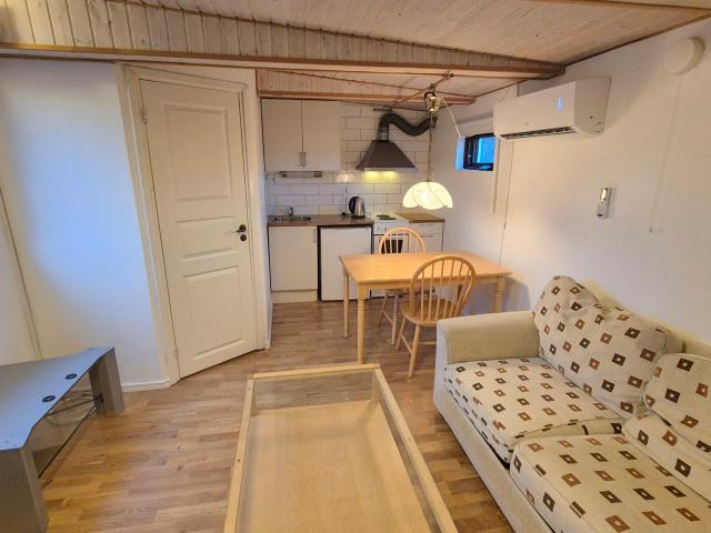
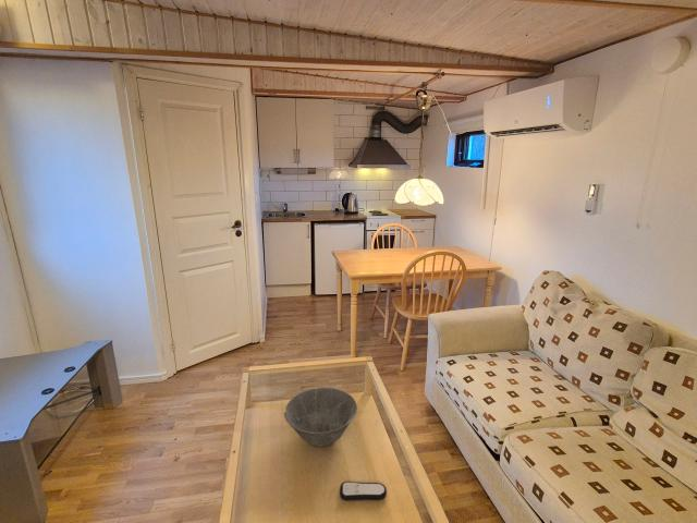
+ bowl [283,387,358,448]
+ remote control [339,481,388,501]
